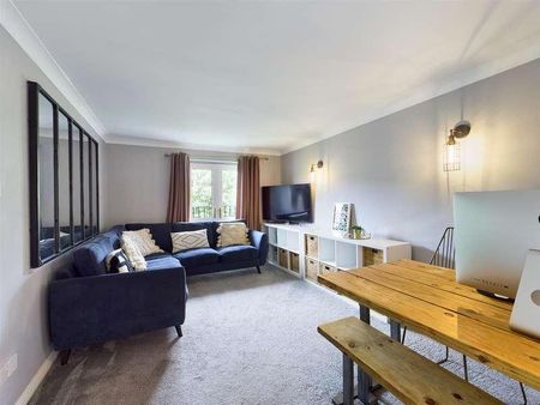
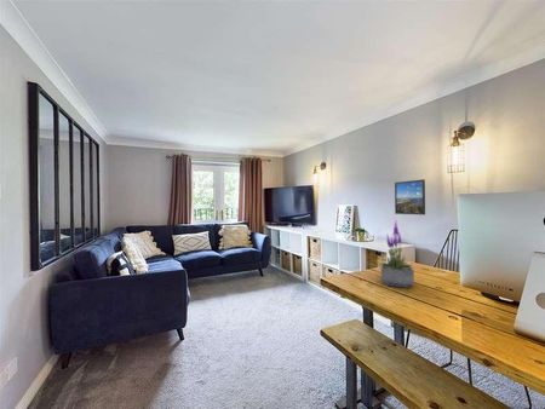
+ potted plant [380,218,415,288]
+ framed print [394,178,426,215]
